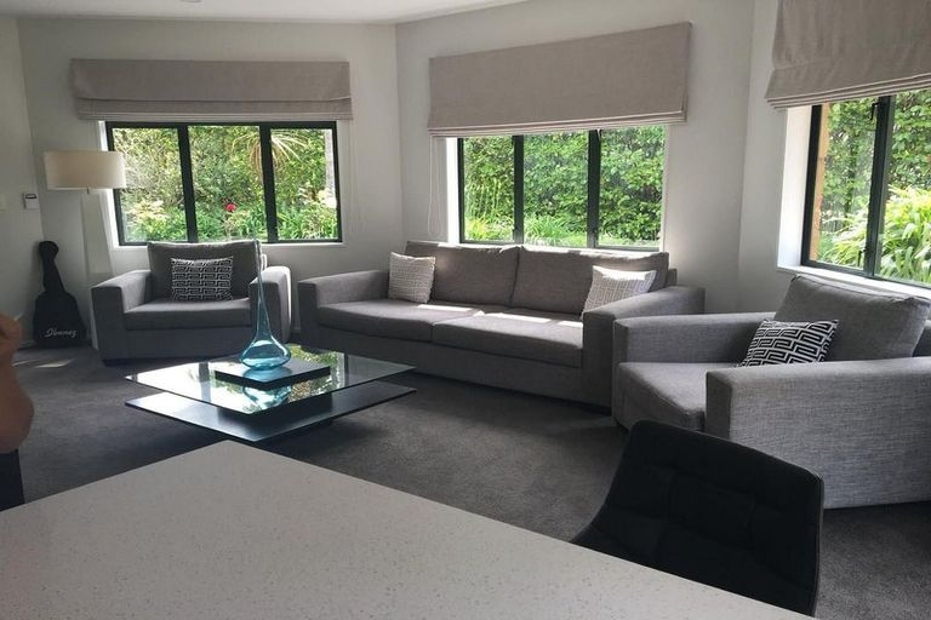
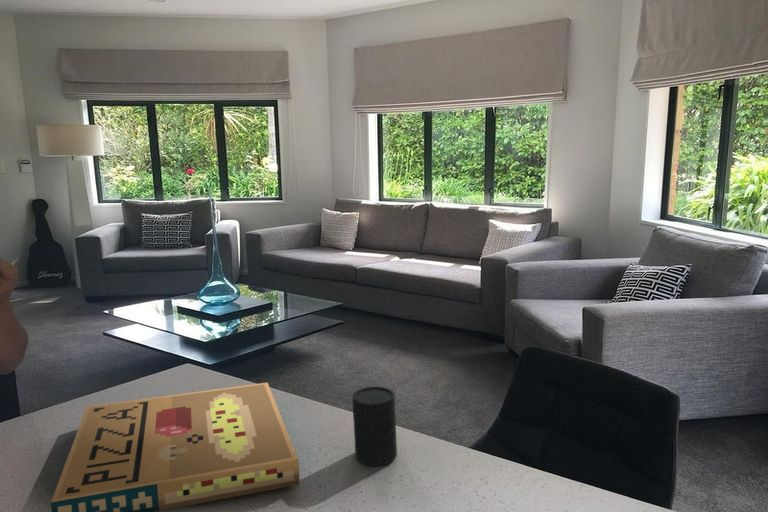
+ pizza box [50,382,300,512]
+ cup [351,385,398,466]
